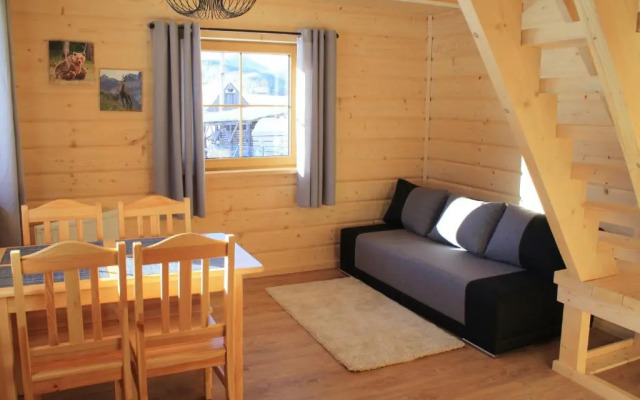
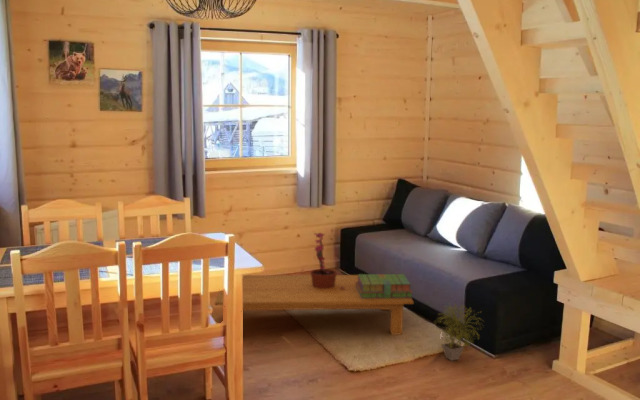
+ coffee table [214,274,414,336]
+ potted plant [432,301,485,362]
+ potted plant [309,232,344,289]
+ stack of books [356,273,414,299]
